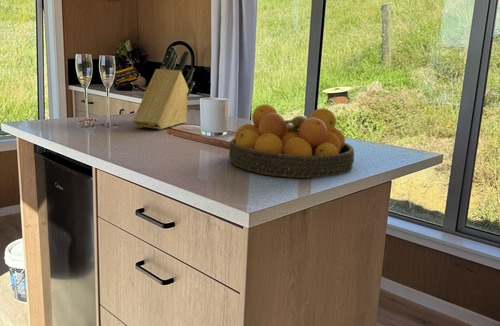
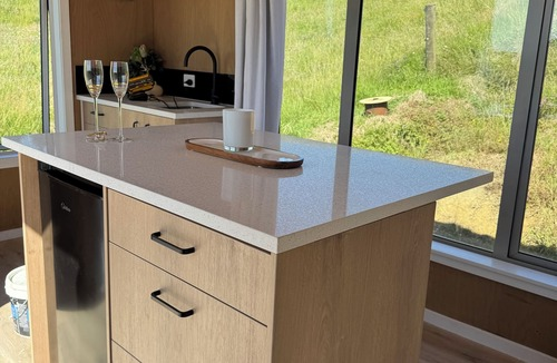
- fruit bowl [228,104,355,179]
- knife block [132,45,196,131]
